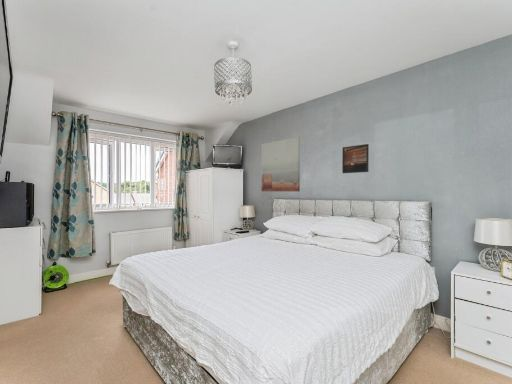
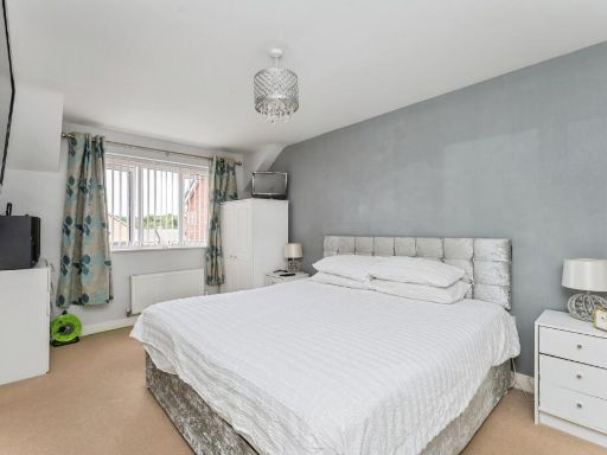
- wall art [260,136,301,192]
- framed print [341,143,370,174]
